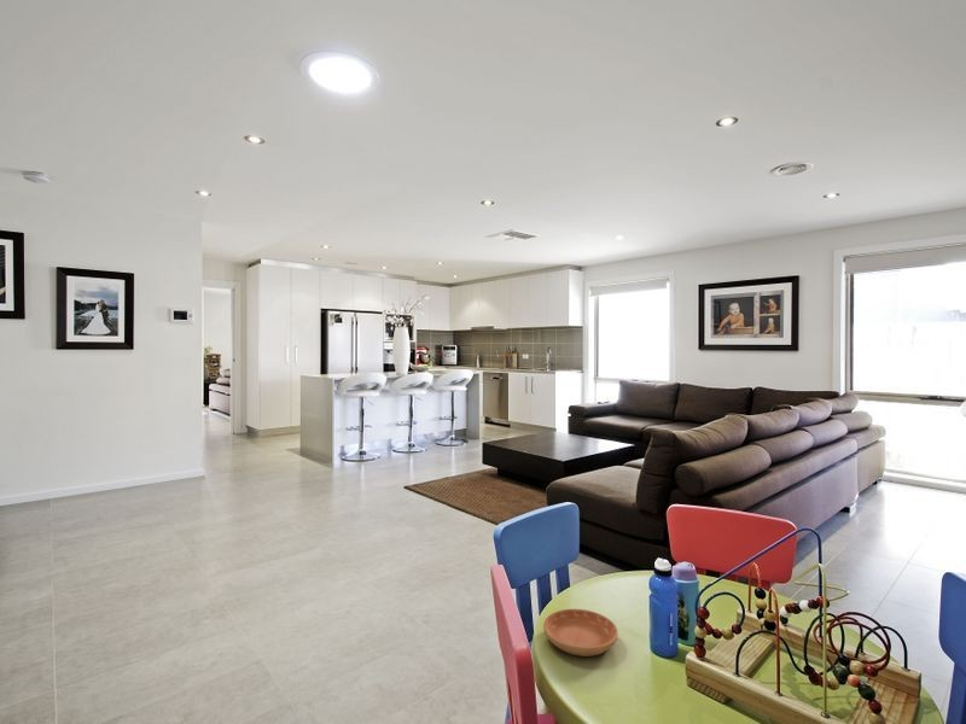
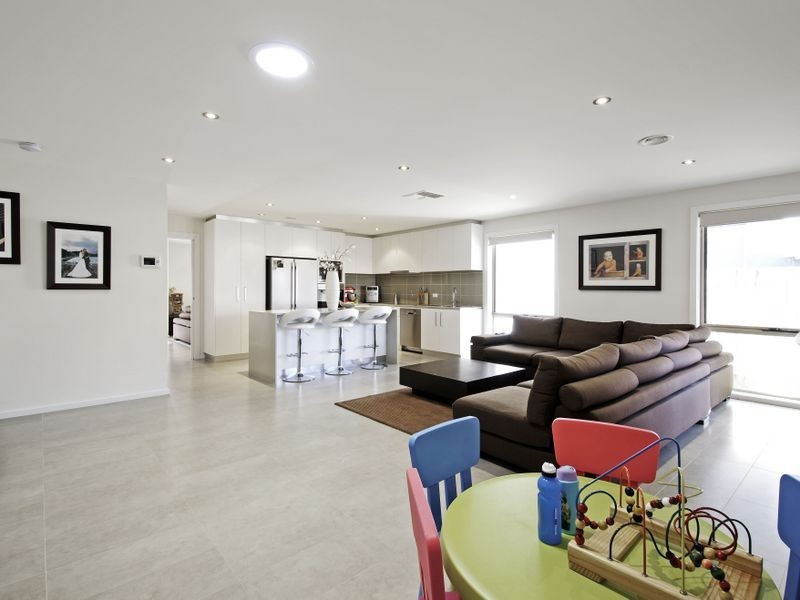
- saucer [542,608,619,658]
